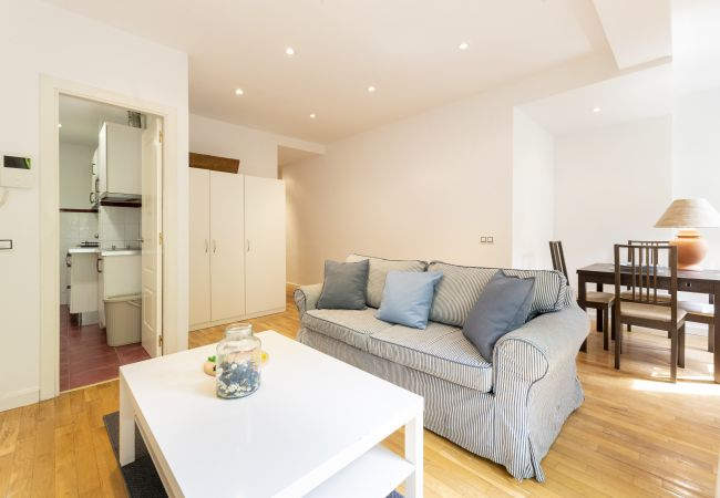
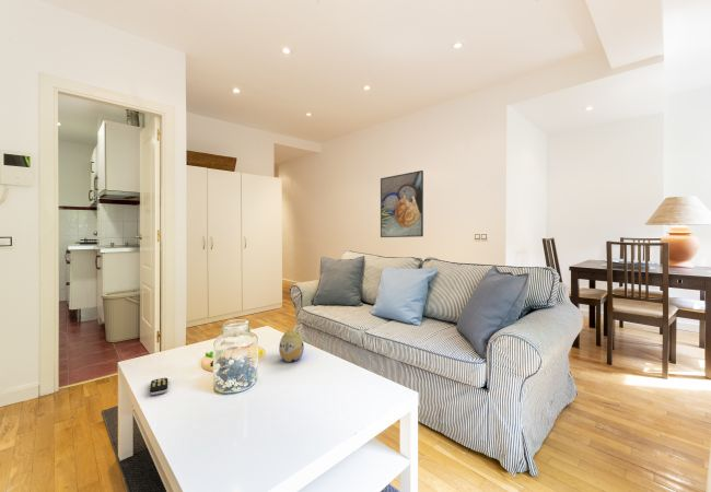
+ remote control [149,376,168,396]
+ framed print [380,169,424,238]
+ decorative egg [278,328,305,363]
